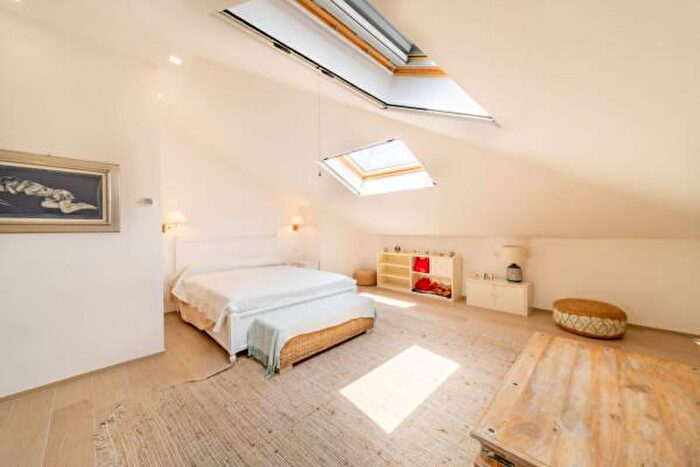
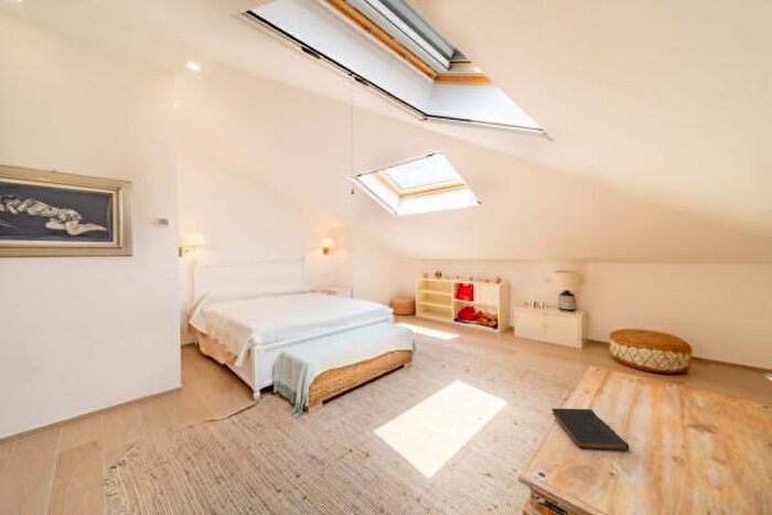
+ book [551,408,630,451]
